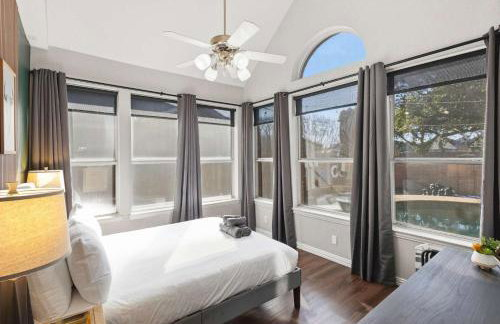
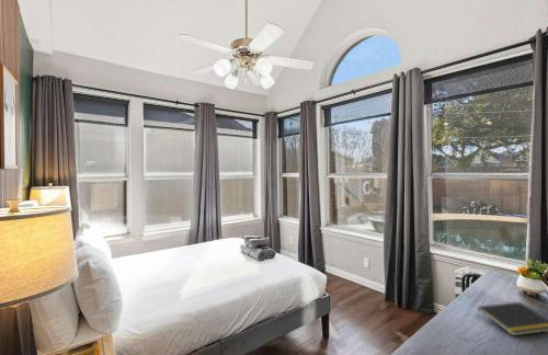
+ notepad [476,301,548,336]
